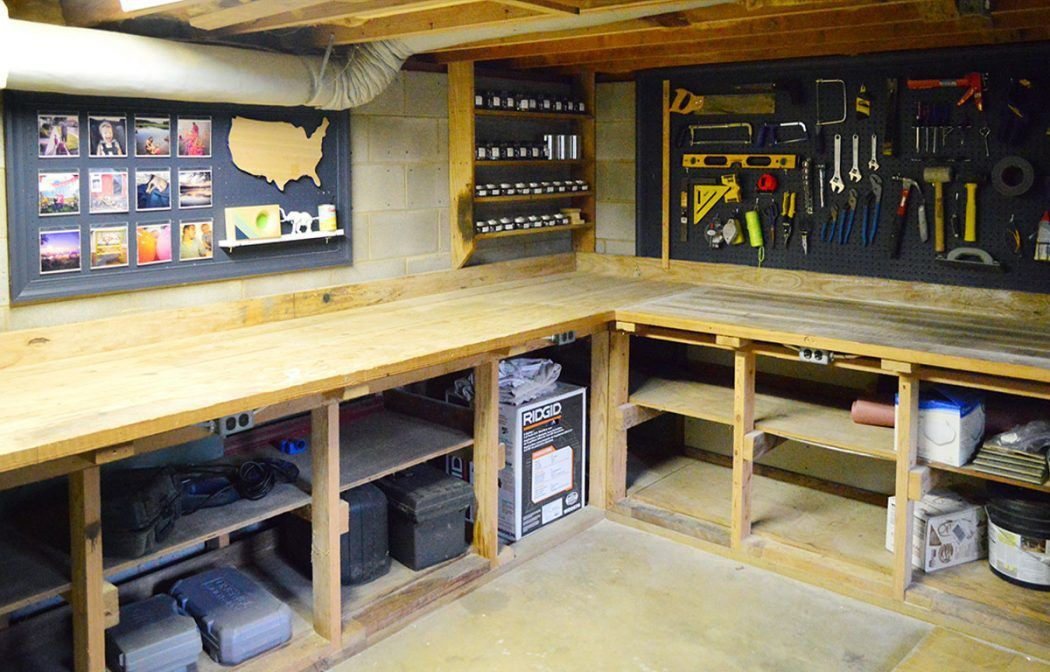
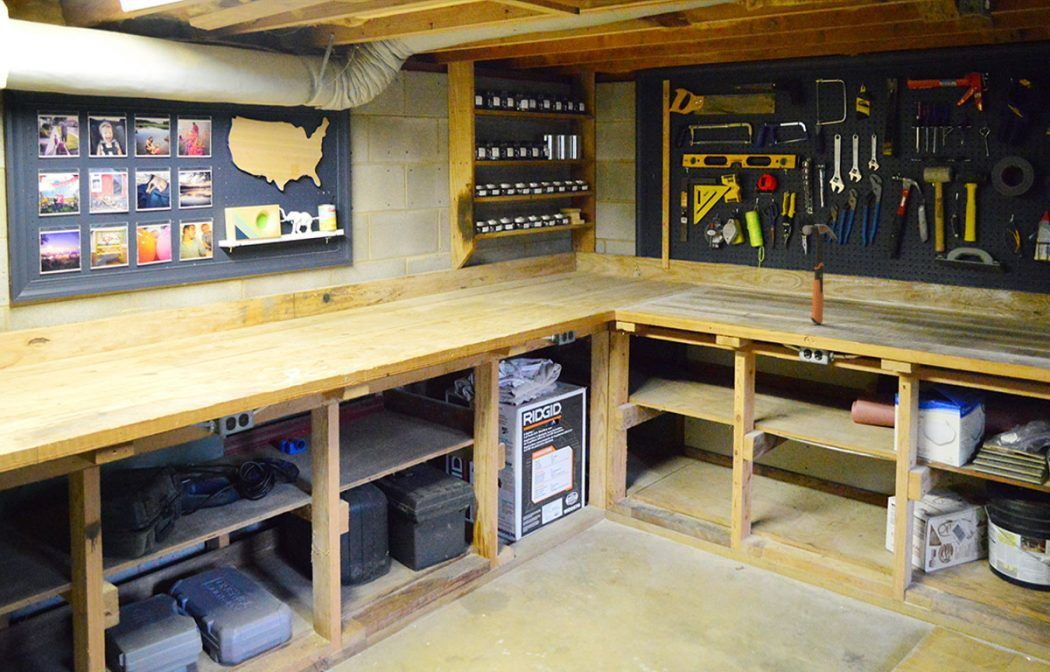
+ claw hammer [802,223,838,325]
